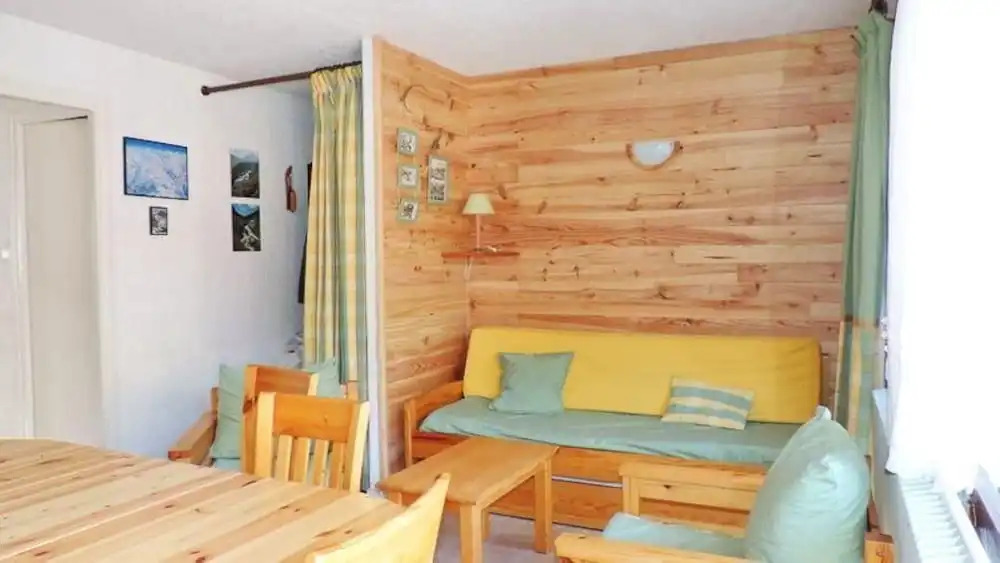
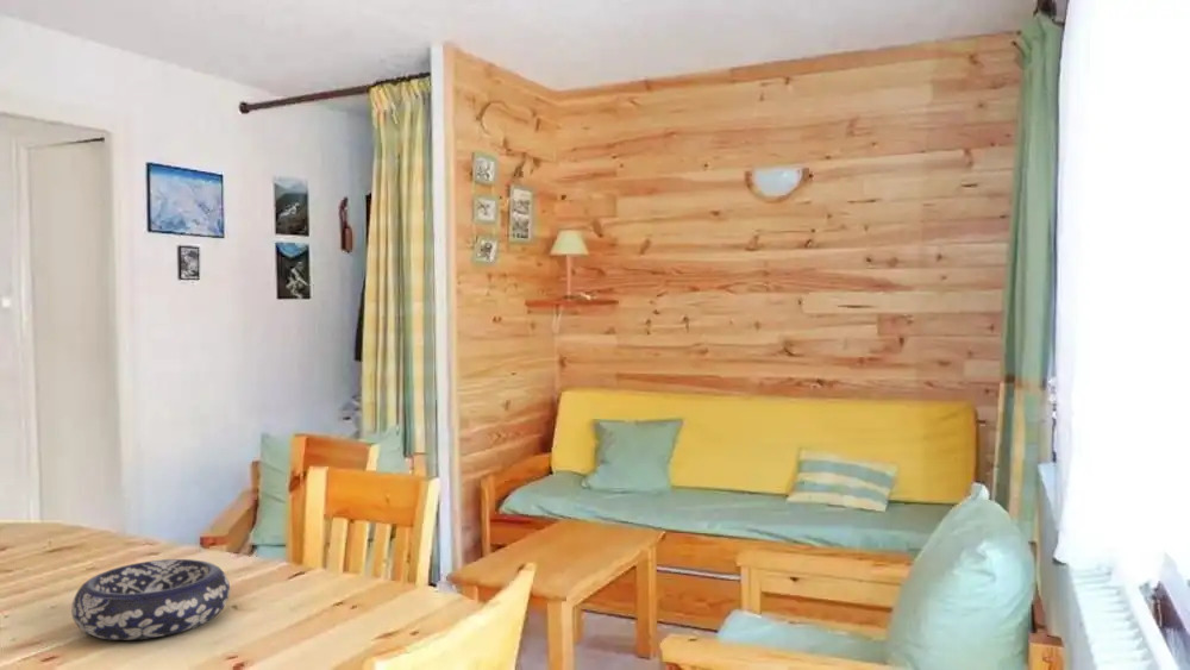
+ decorative bowl [70,558,231,641]
